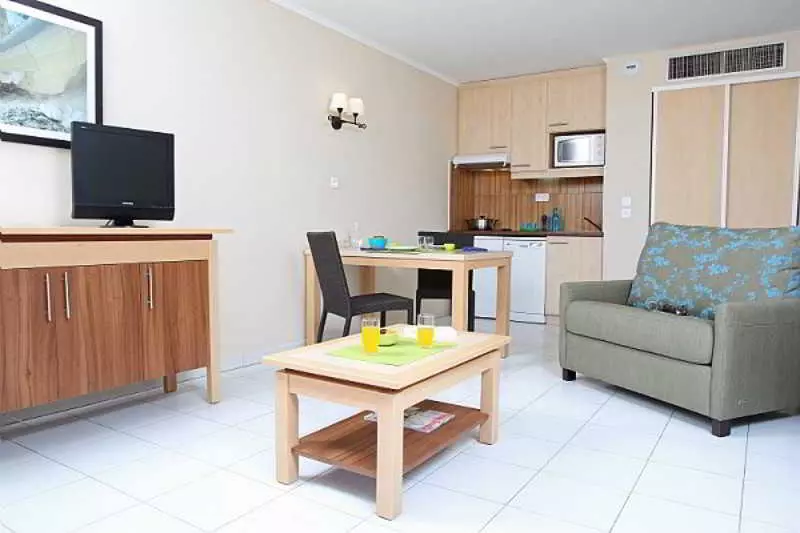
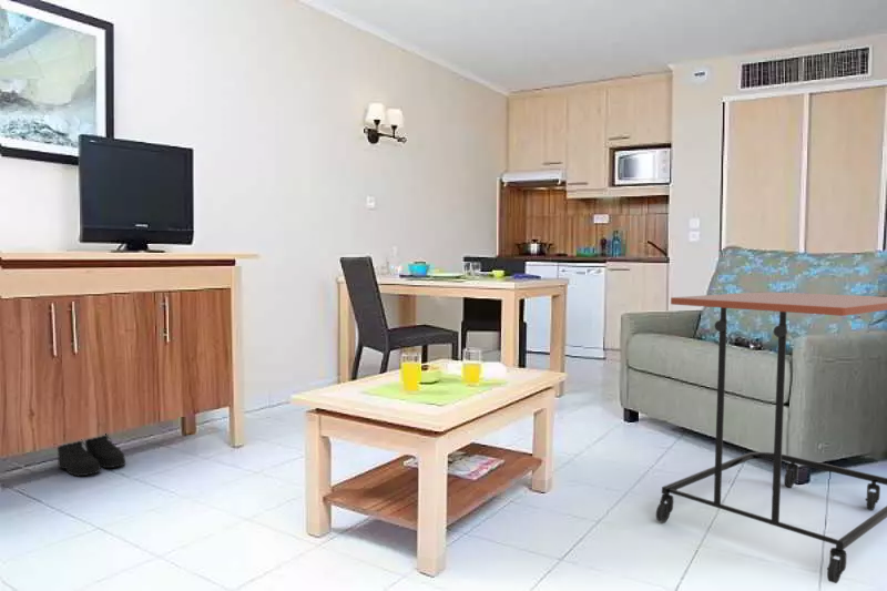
+ boots [57,434,126,478]
+ side table [655,291,887,584]
